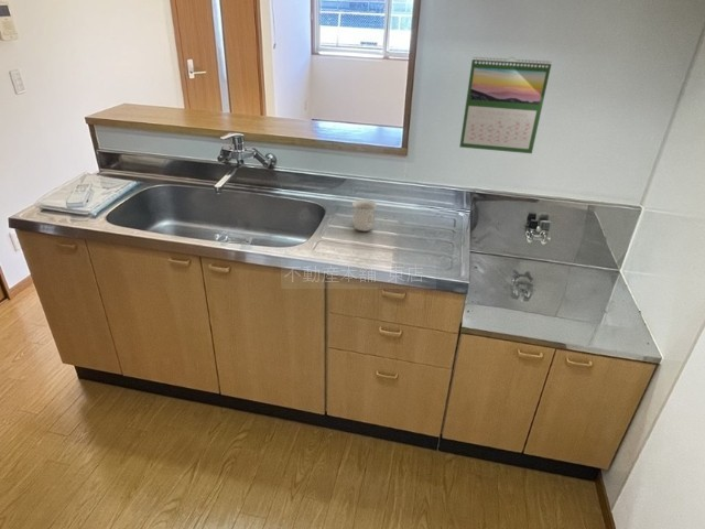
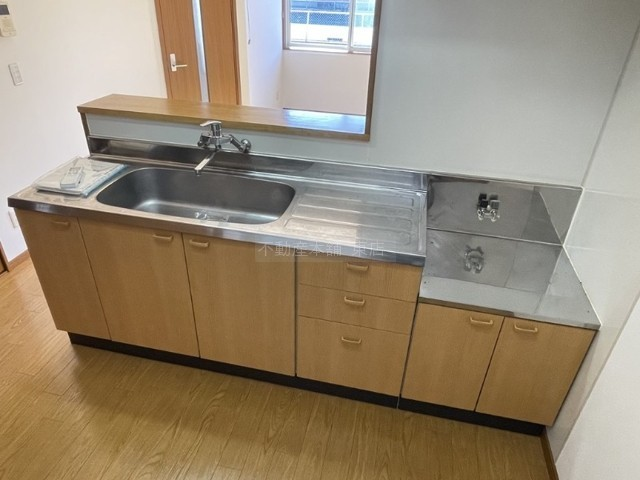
- calendar [458,56,553,154]
- mug [351,198,378,233]
